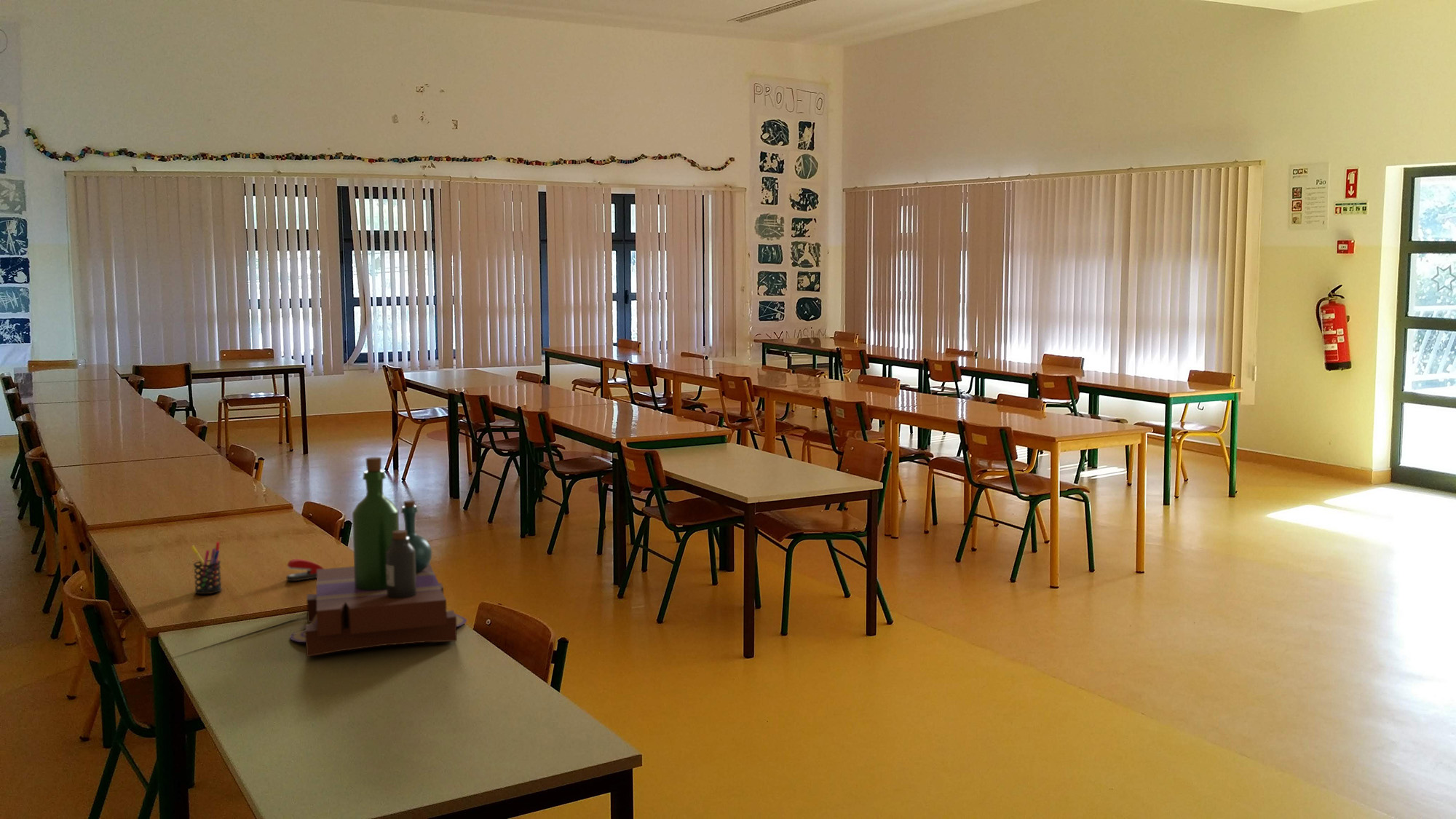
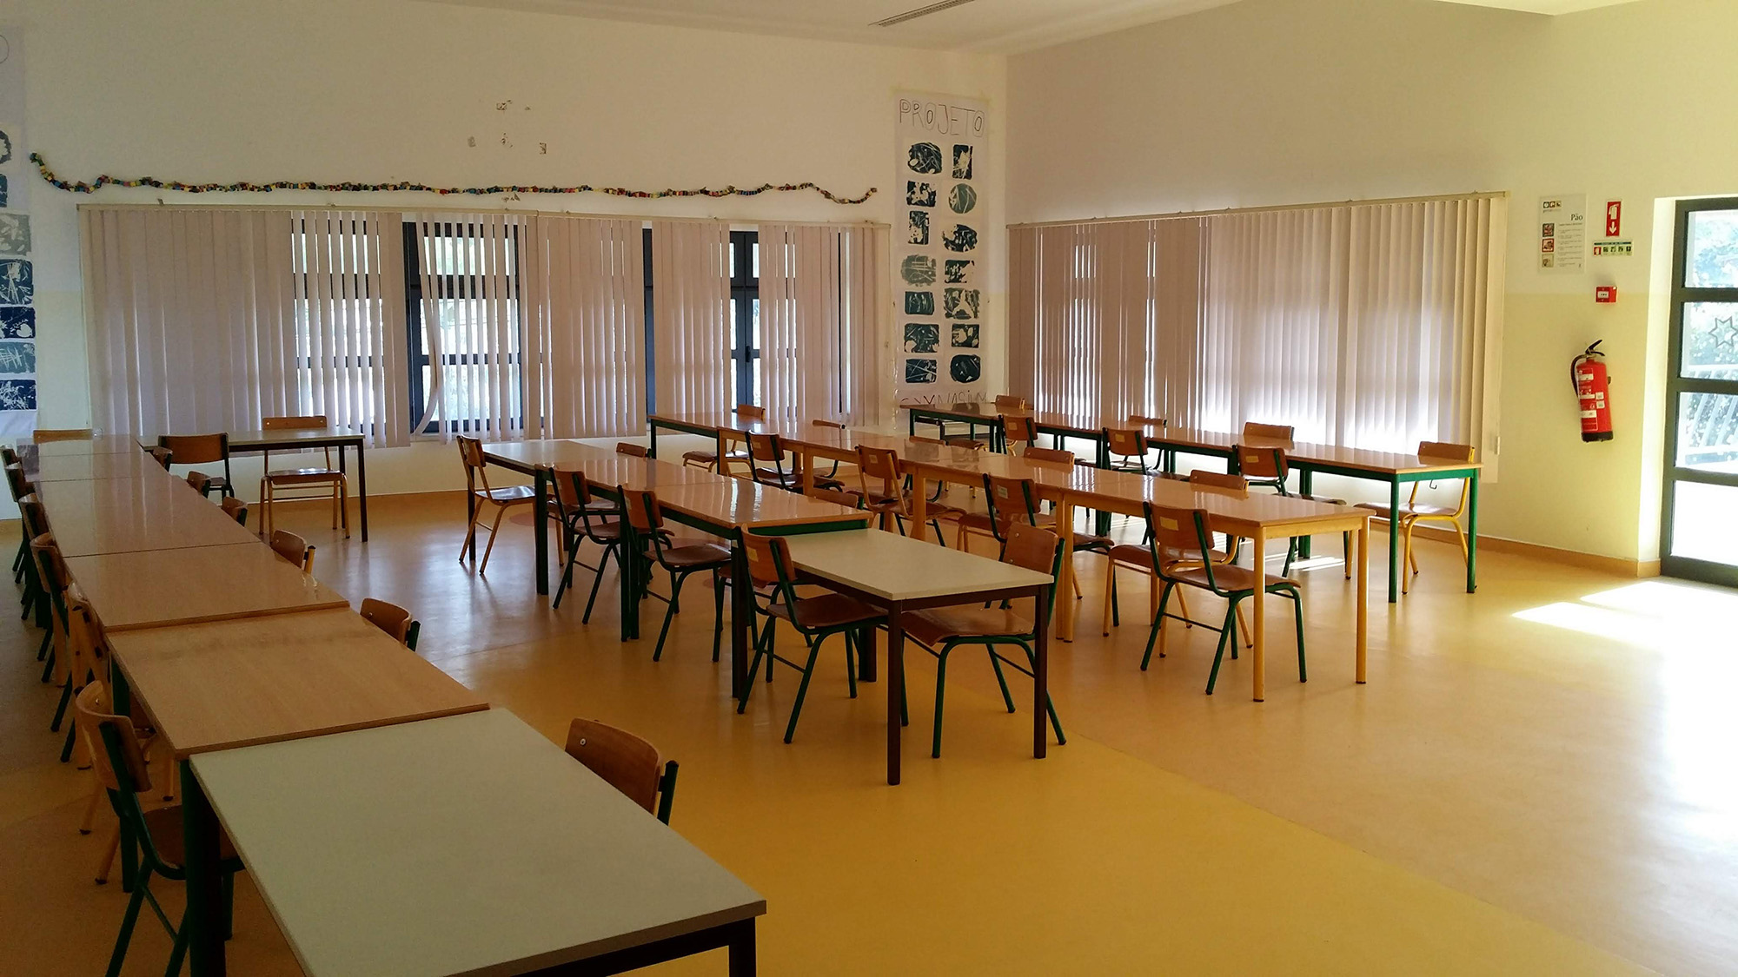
- stapler [286,558,324,582]
- pen holder [190,541,223,595]
- bottle [288,456,468,657]
